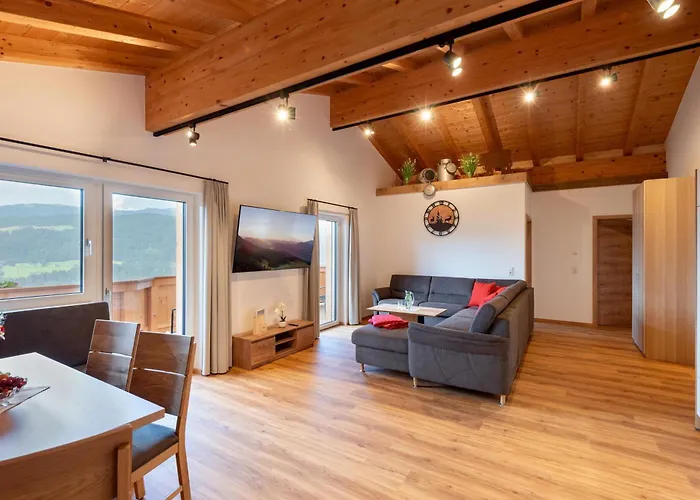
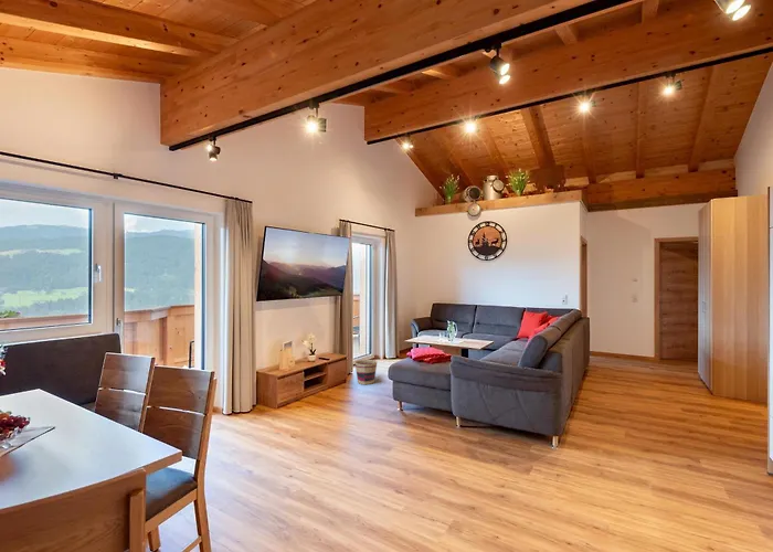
+ basket [354,359,378,385]
